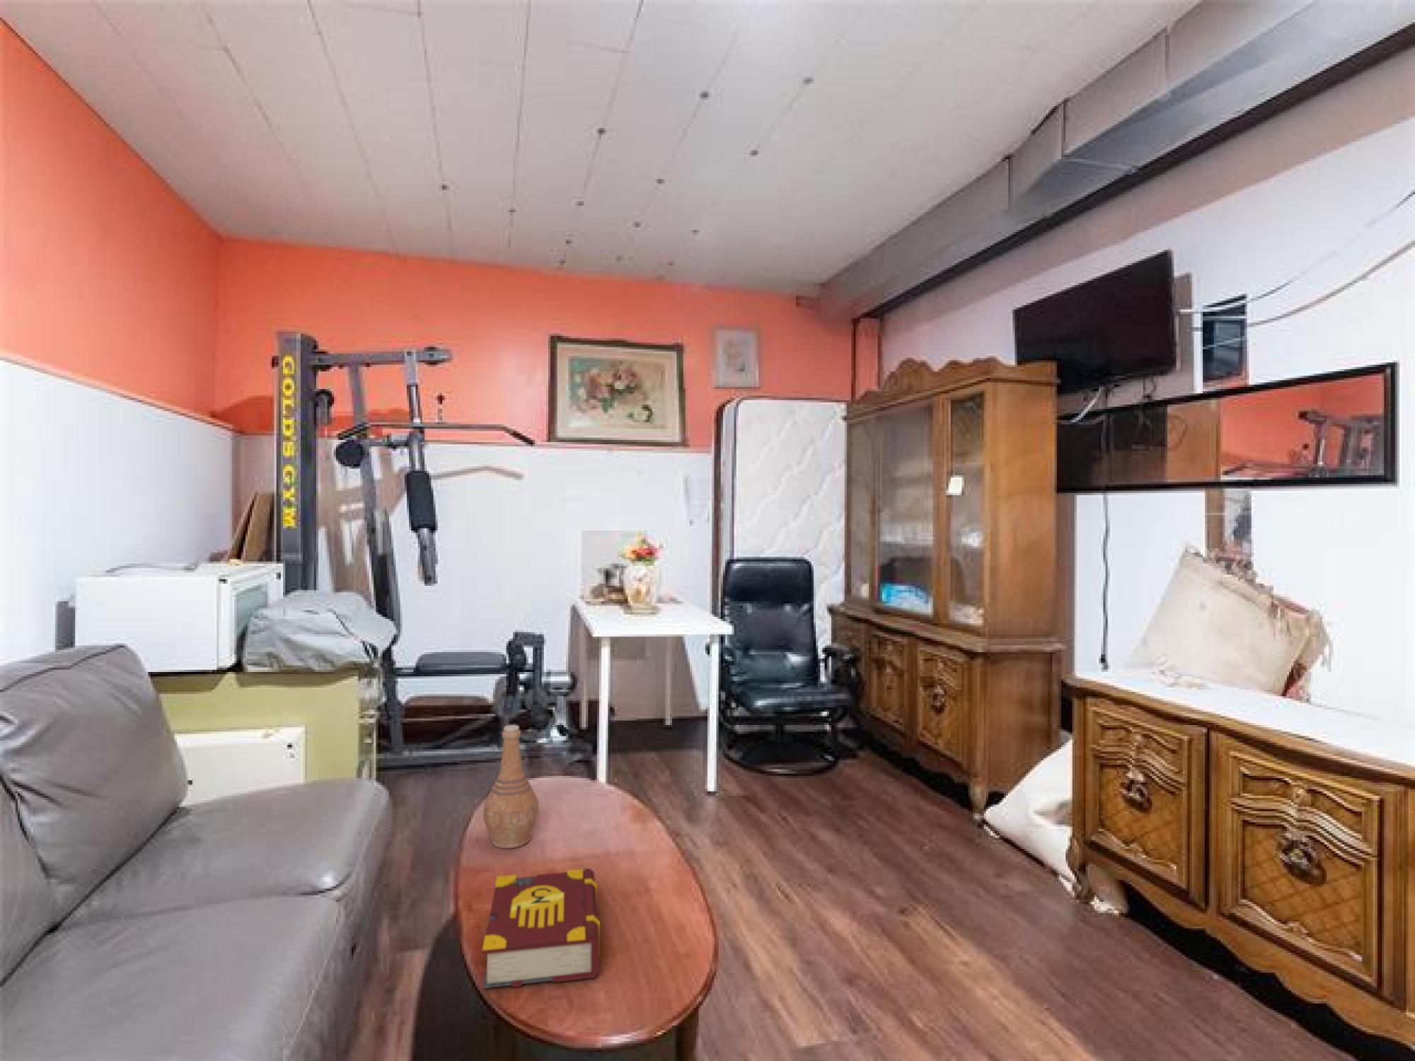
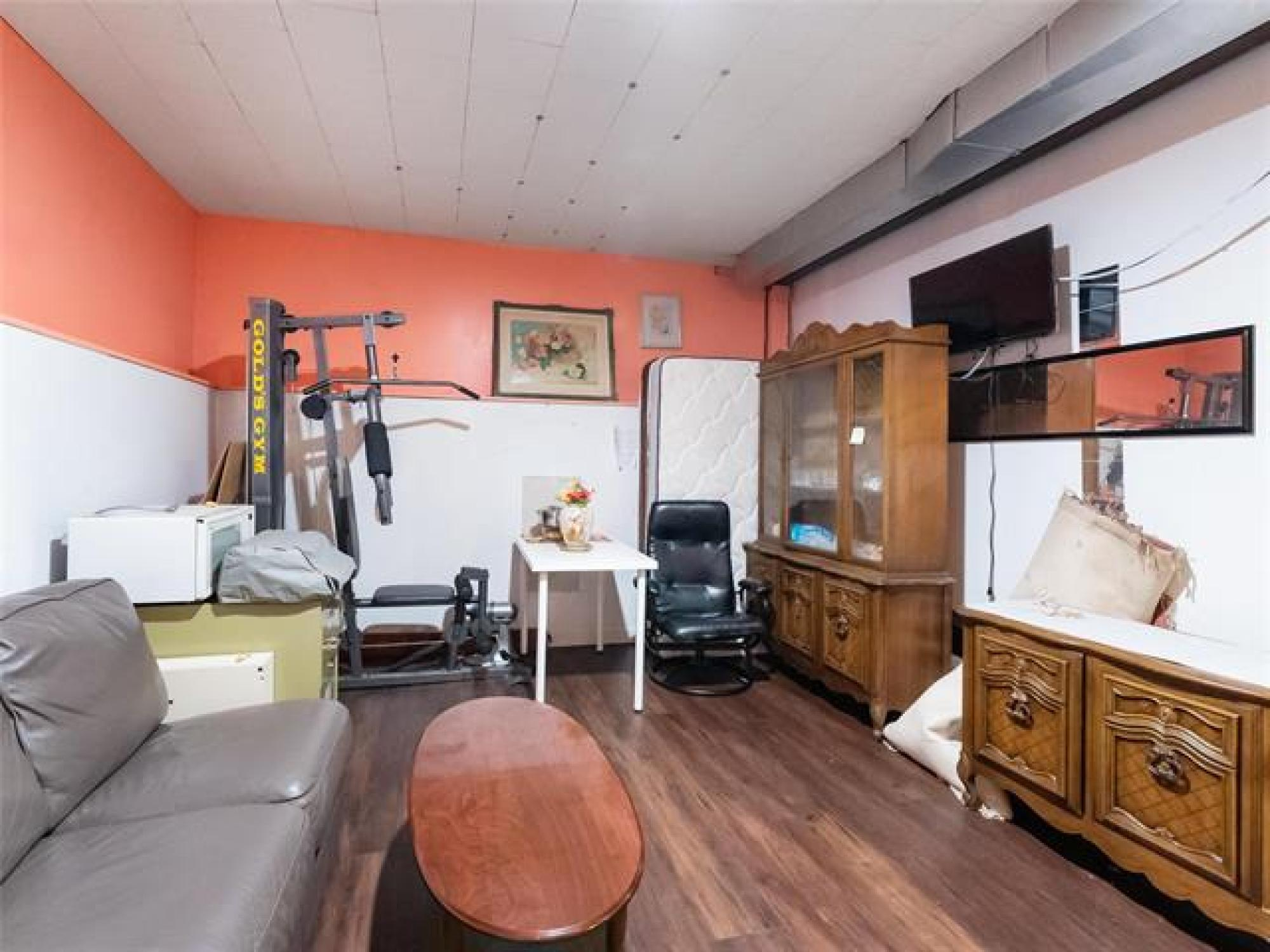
- book [481,868,601,990]
- vase [482,724,539,849]
